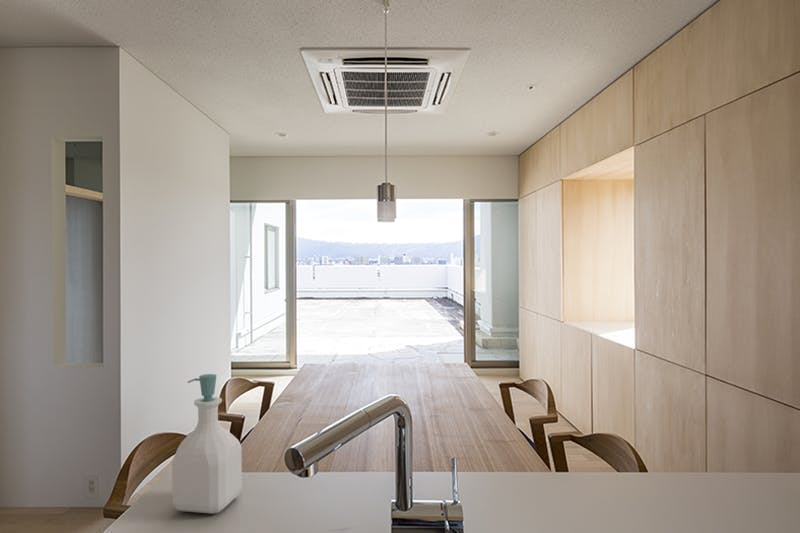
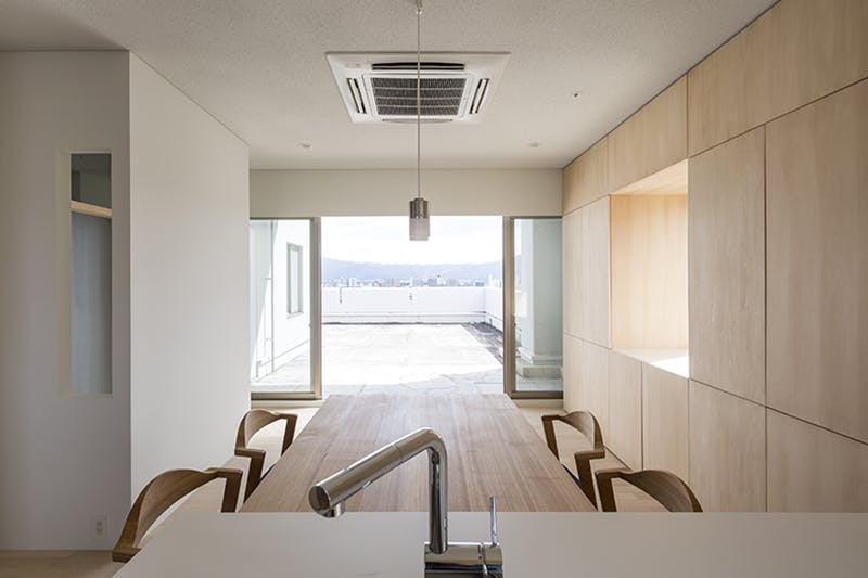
- soap bottle [171,373,243,515]
